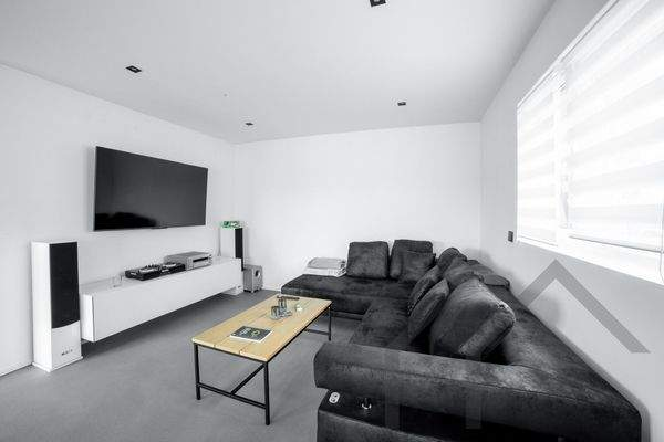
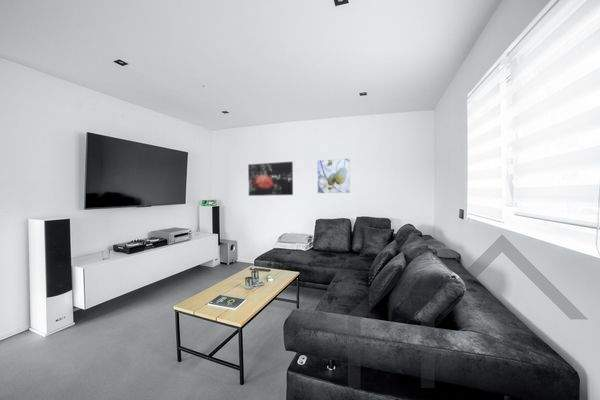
+ wall art [247,161,294,197]
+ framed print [316,157,351,194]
